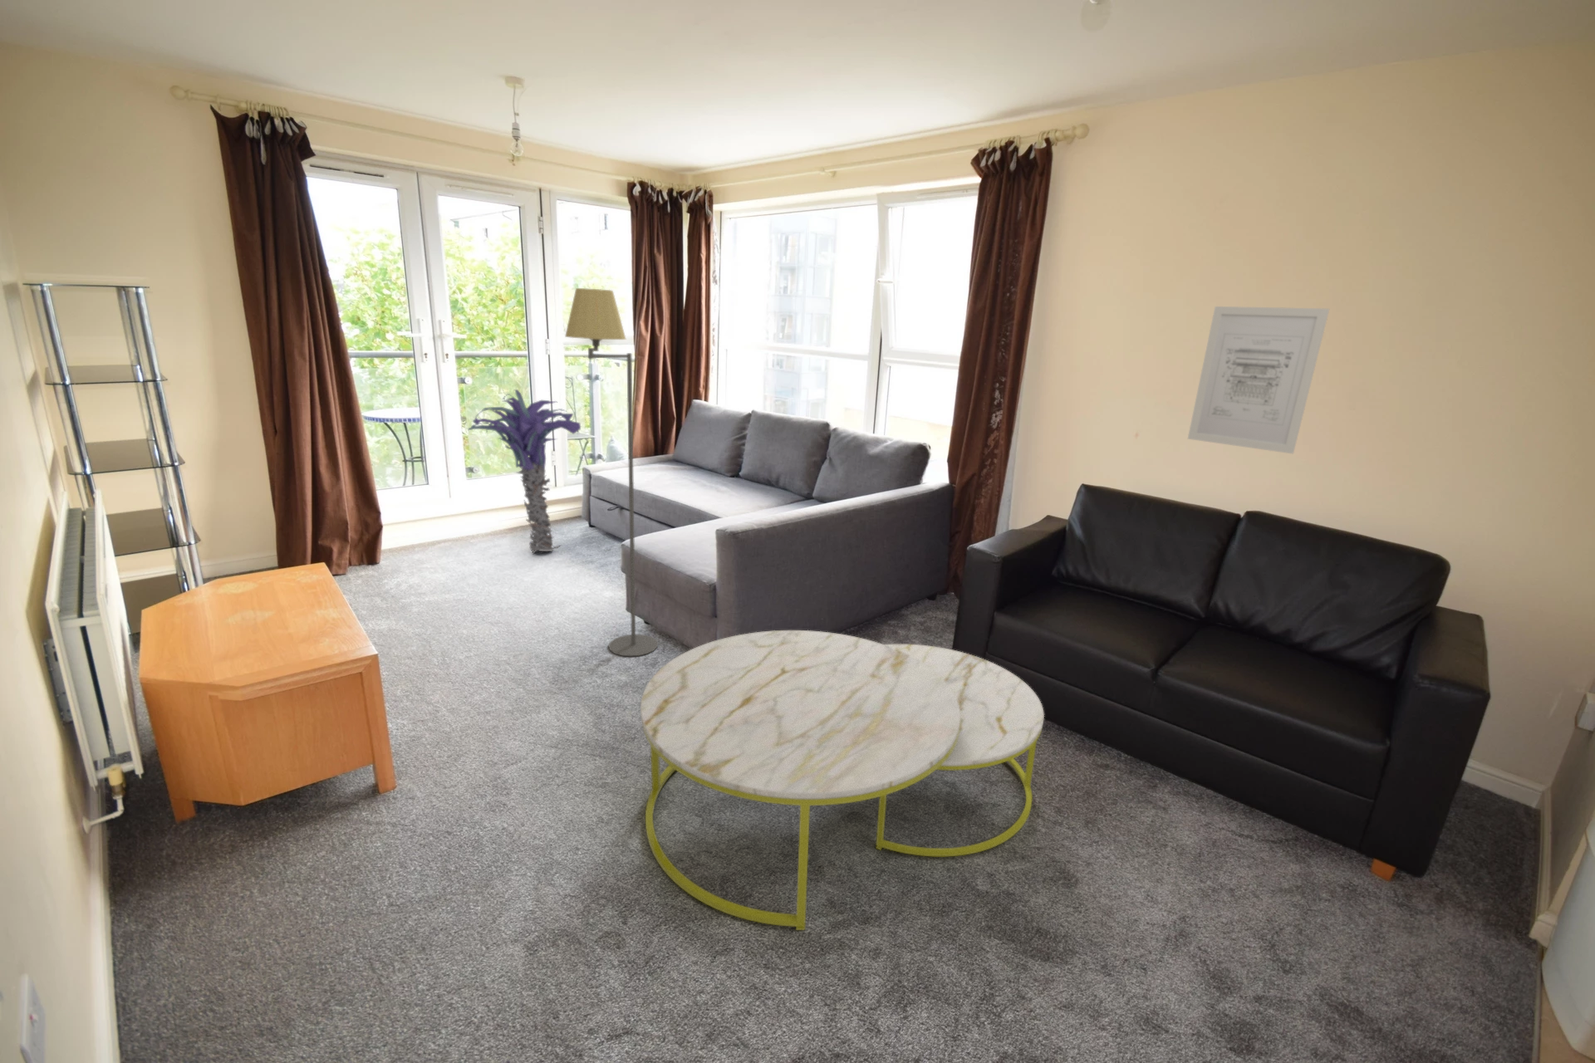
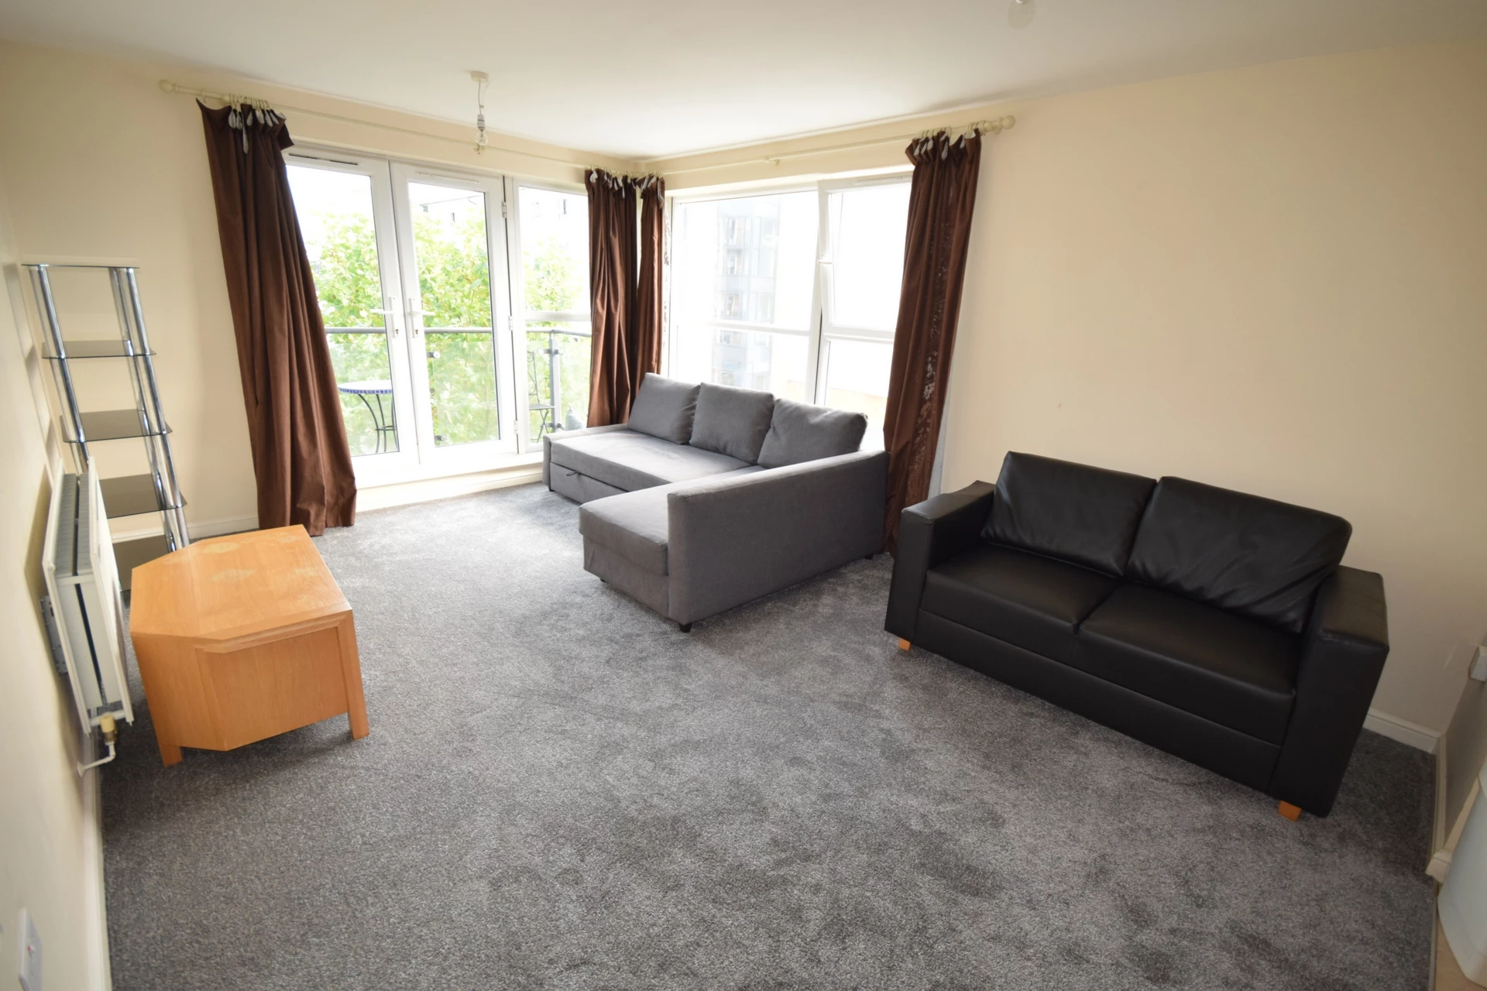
- coffee table [640,630,1046,931]
- floor lamp [564,287,659,657]
- wall art [1187,306,1330,454]
- palm tree [466,389,582,555]
